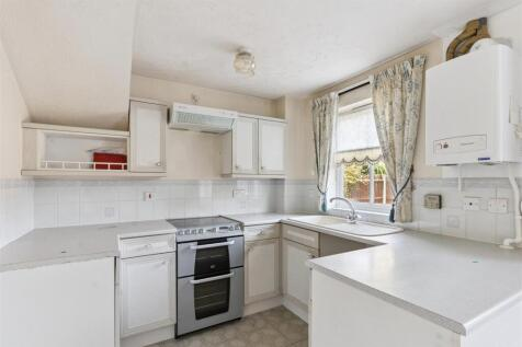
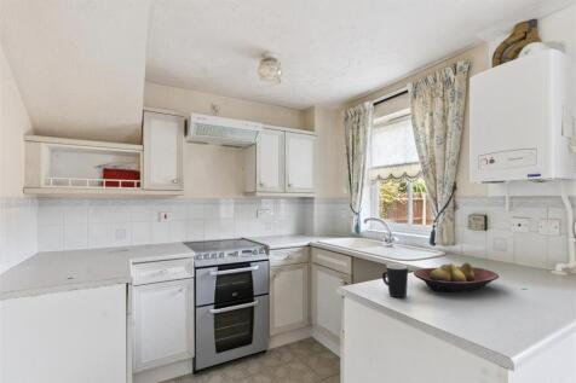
+ mug [381,263,409,298]
+ fruit bowl [413,261,500,294]
